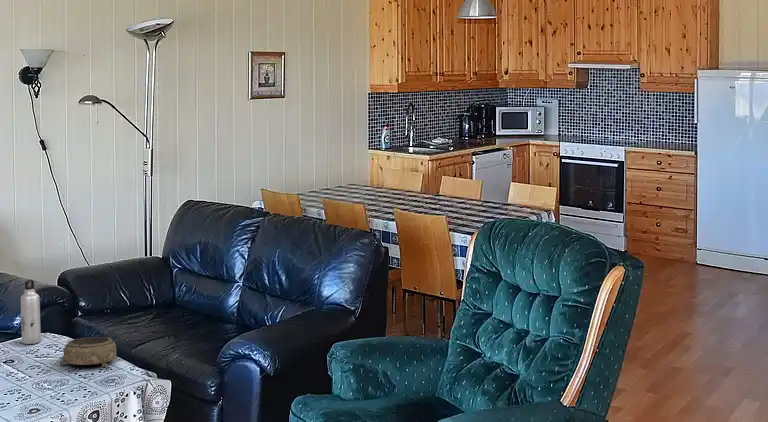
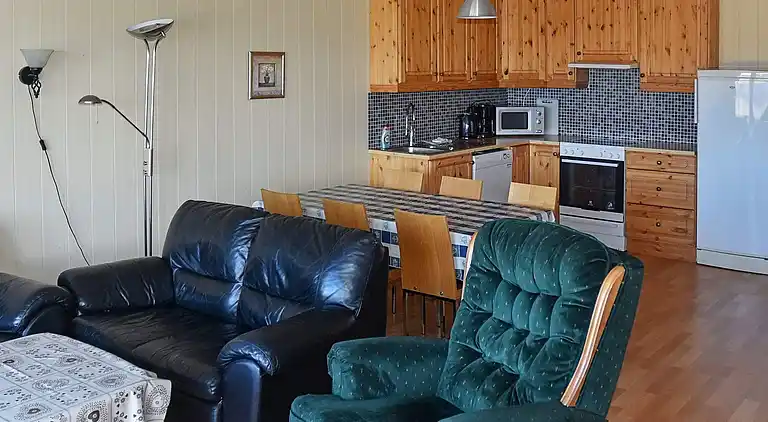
- decorative bowl [59,336,117,368]
- water bottle [20,279,42,345]
